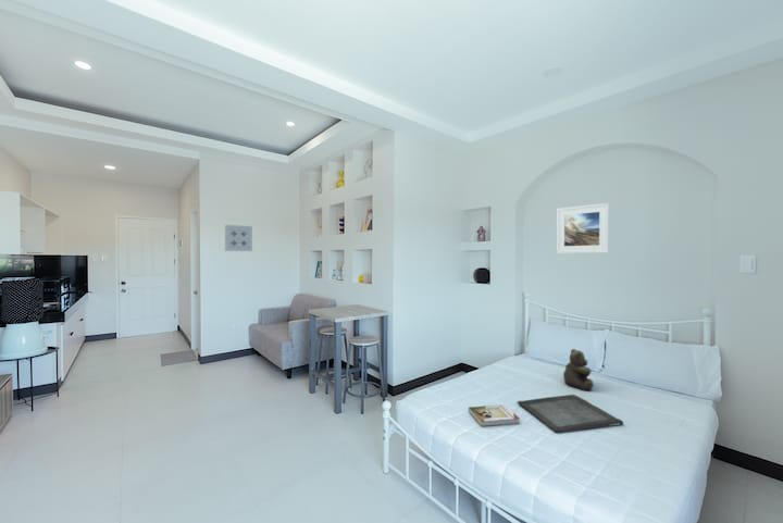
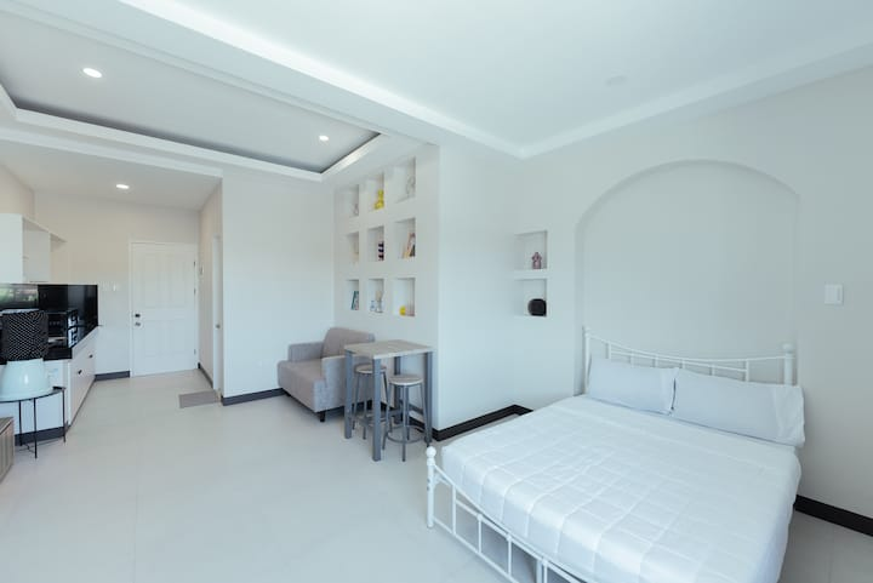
- serving tray [517,394,624,434]
- book [468,403,520,427]
- teddy bear [562,348,594,393]
- wall art [224,224,253,252]
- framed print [556,202,610,254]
